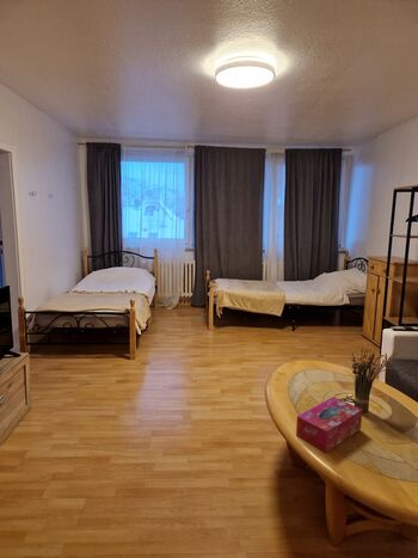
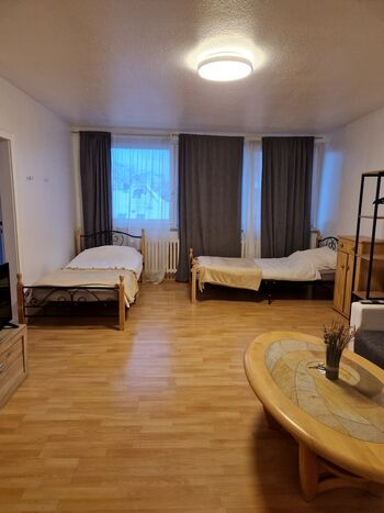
- tissue box [295,395,363,454]
